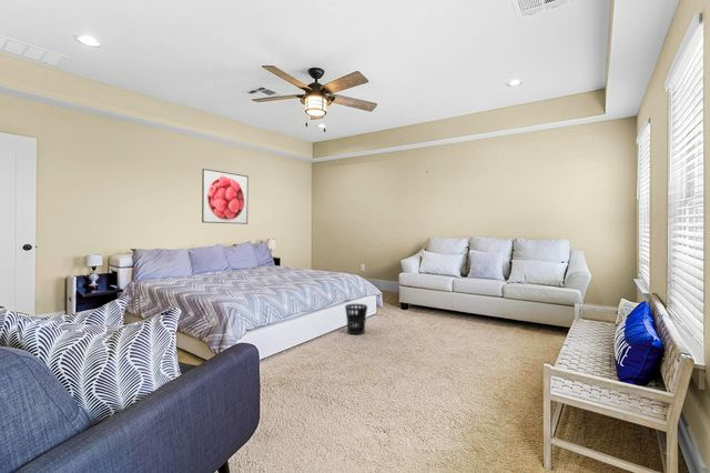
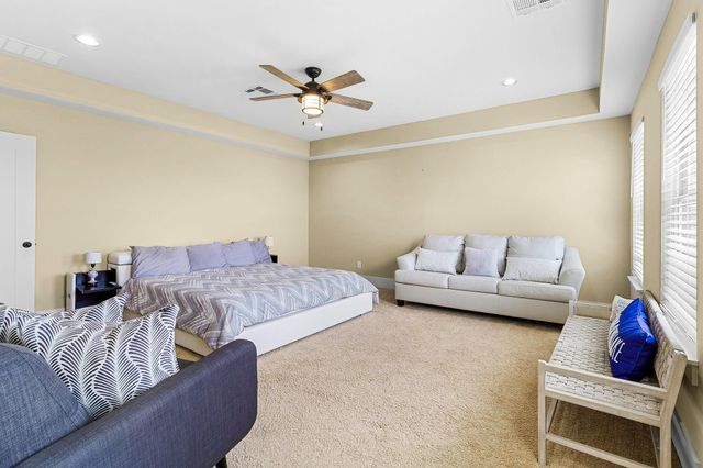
- wastebasket [344,303,368,335]
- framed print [201,168,250,225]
